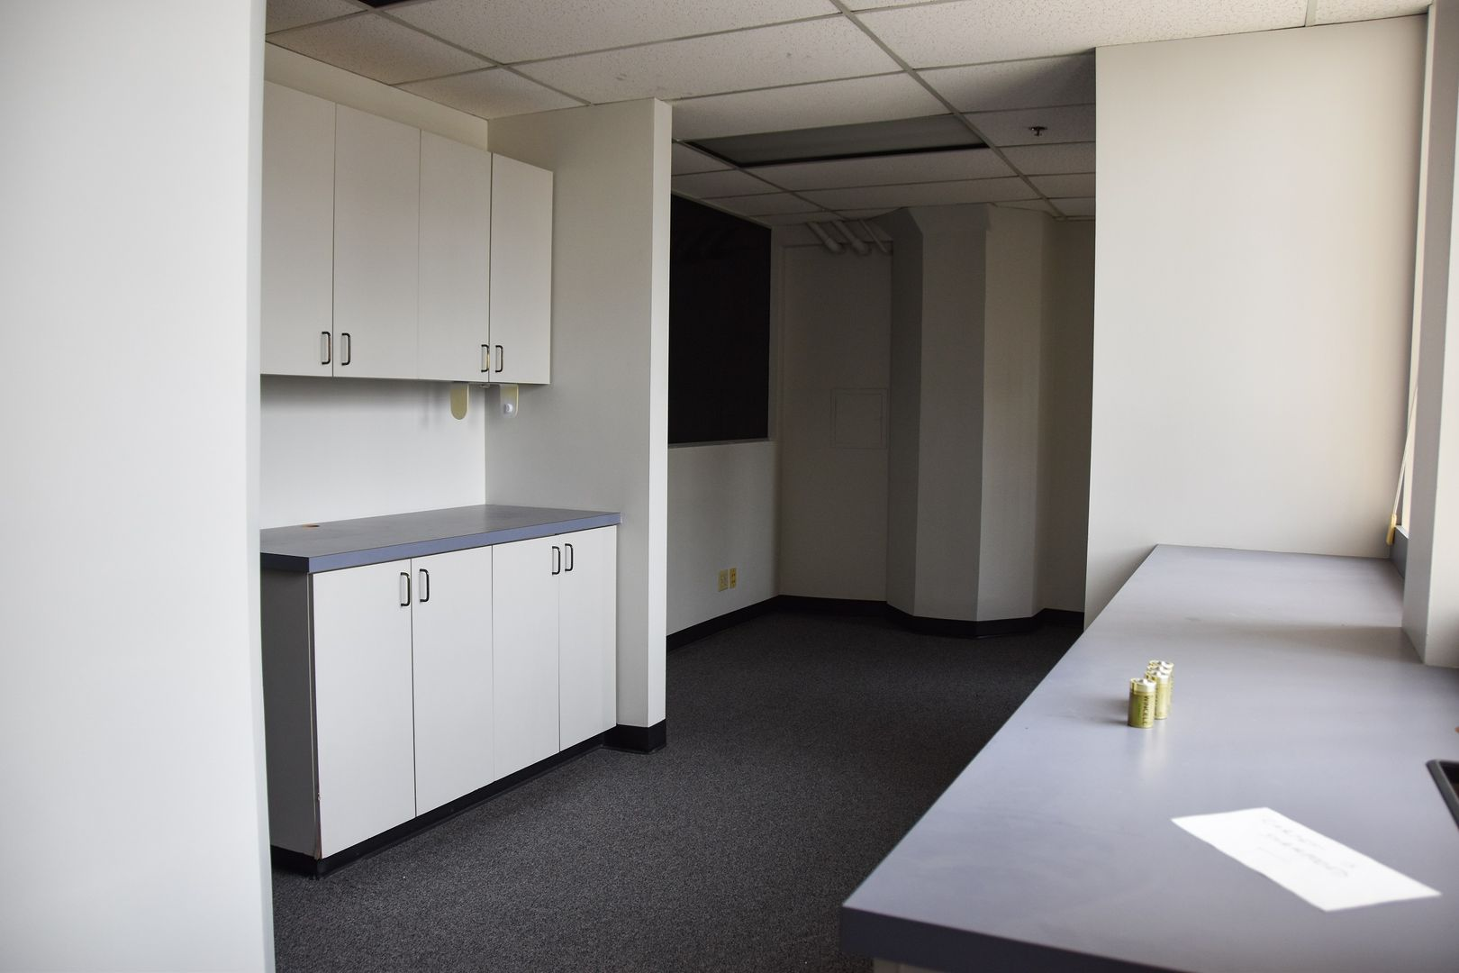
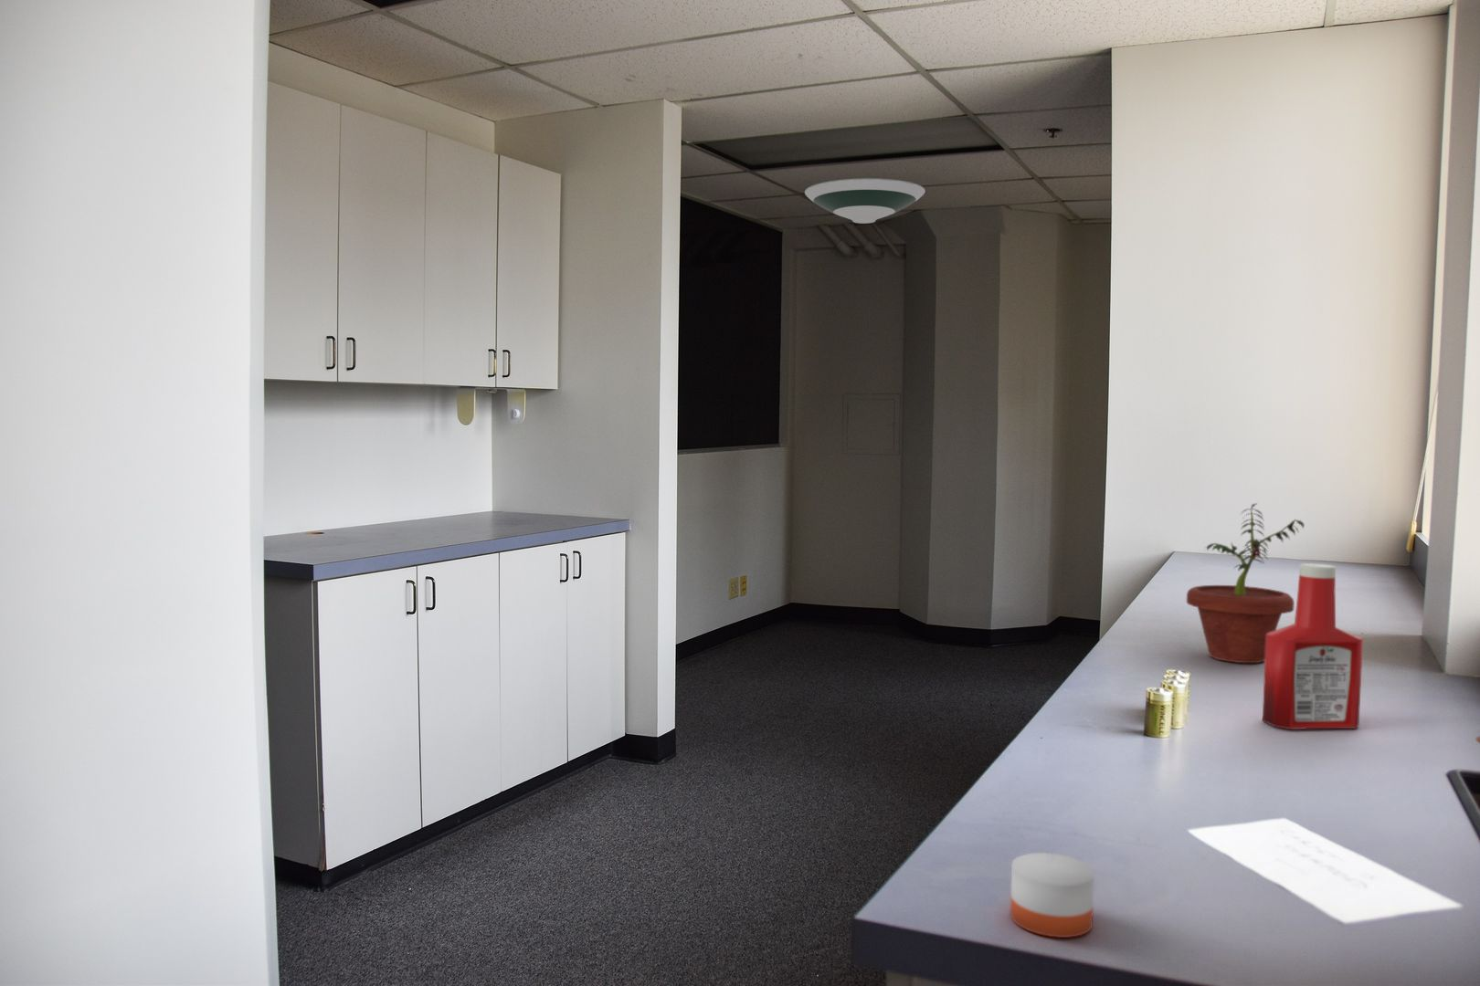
+ soap bottle [1262,562,1364,731]
+ candle [1010,834,1096,939]
+ potted plant [1186,502,1306,664]
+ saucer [804,177,926,224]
